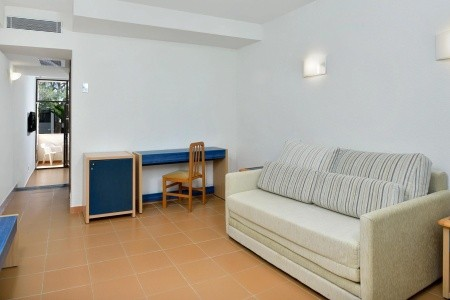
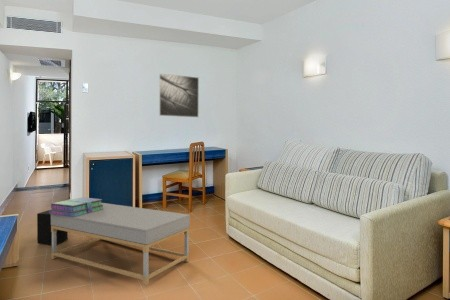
+ speaker [36,209,69,245]
+ coffee table [50,202,191,286]
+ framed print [158,72,200,118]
+ stack of books [49,196,103,217]
